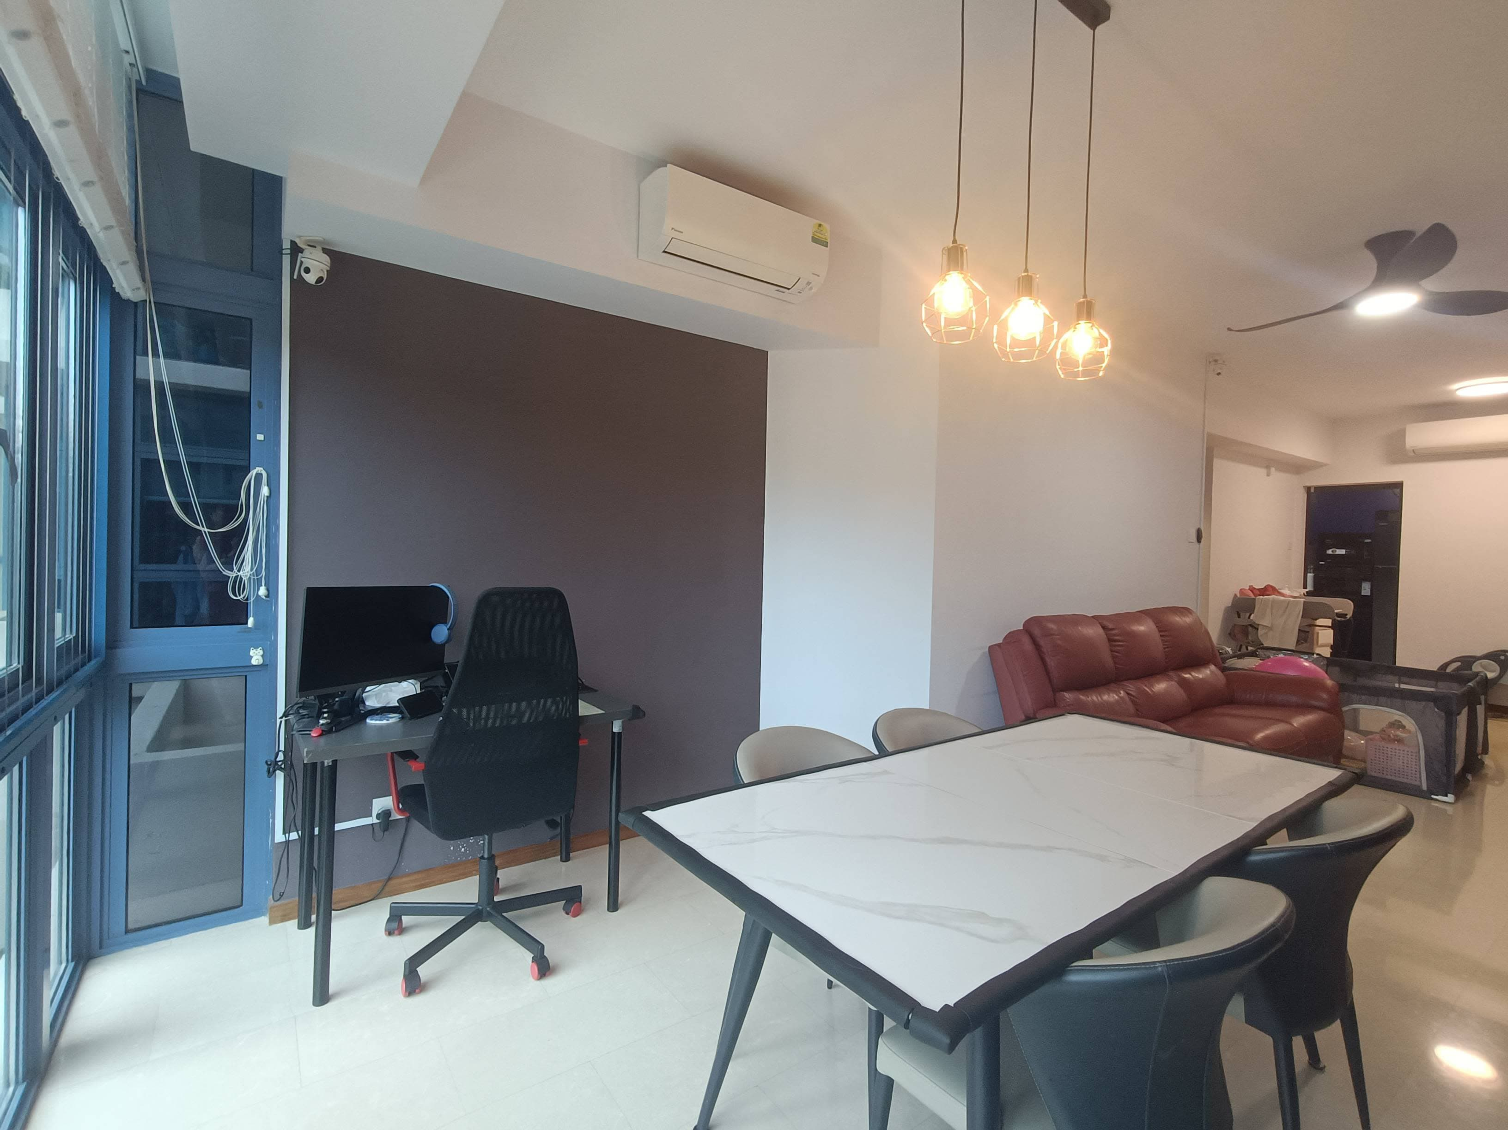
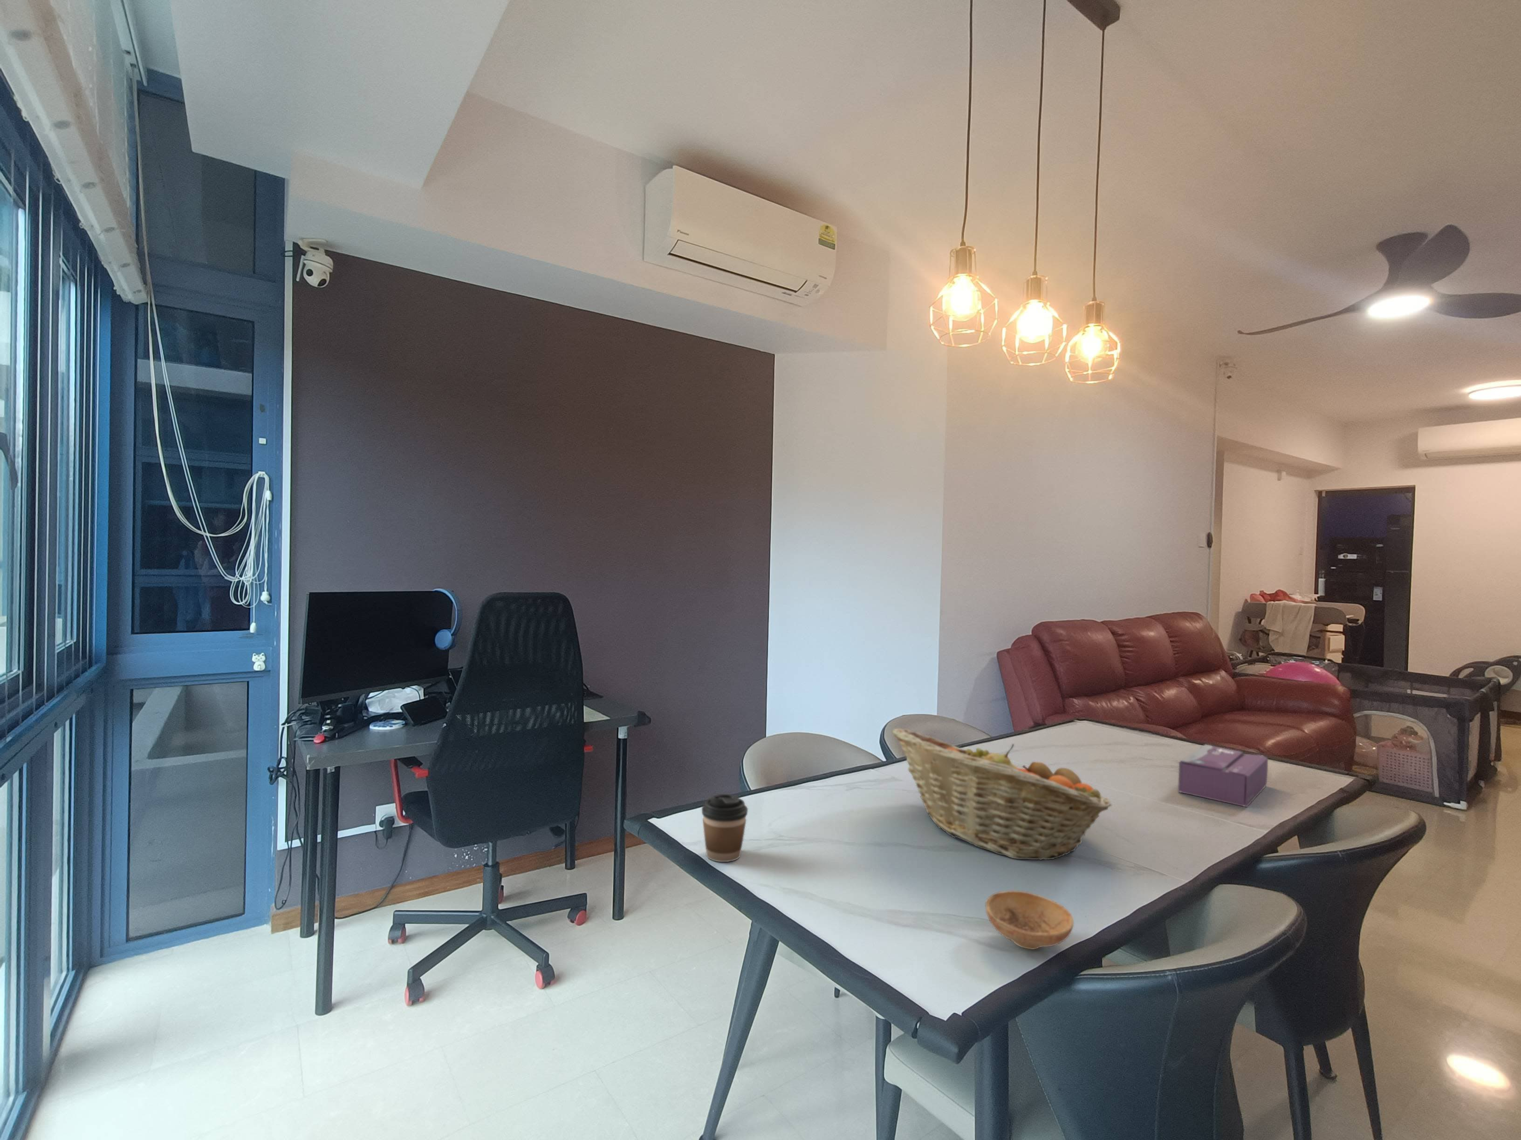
+ tissue box [1177,744,1268,807]
+ bowl [986,891,1074,950]
+ fruit basket [891,727,1113,861]
+ coffee cup [702,794,749,862]
